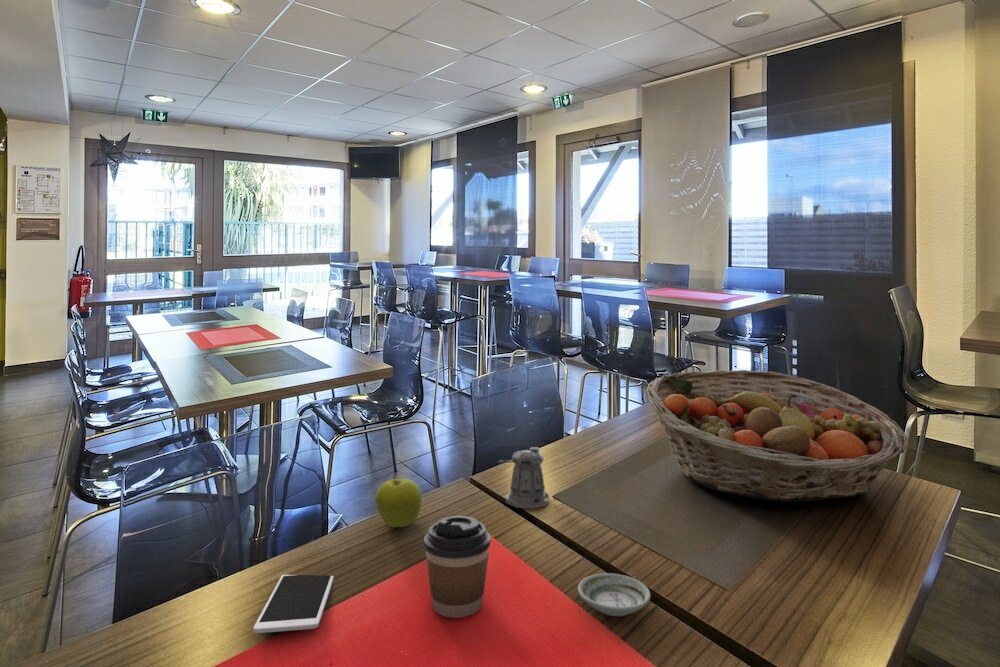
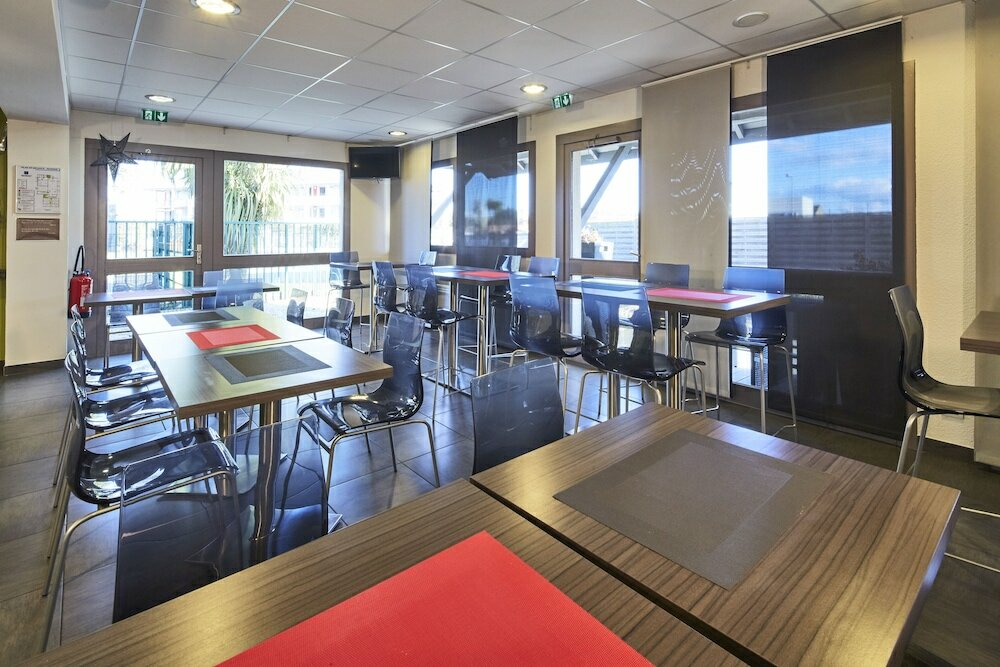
- cell phone [252,574,334,634]
- fruit [375,478,423,528]
- pepper shaker [495,446,550,510]
- coffee cup [423,515,492,619]
- fruit basket [646,369,908,503]
- saucer [577,572,652,617]
